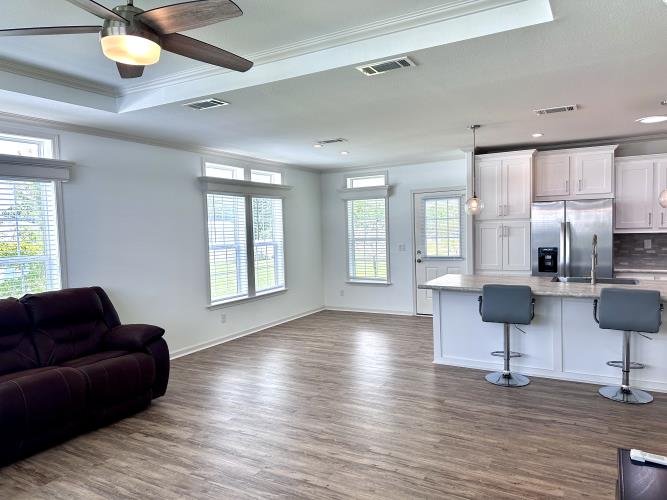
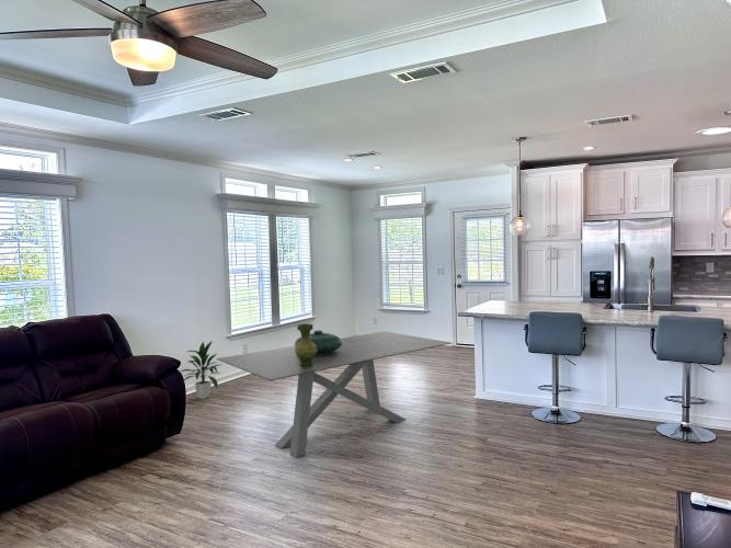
+ decorative bowl [294,329,342,355]
+ indoor plant [180,340,224,400]
+ vase [295,322,317,367]
+ dining table [216,330,453,458]
